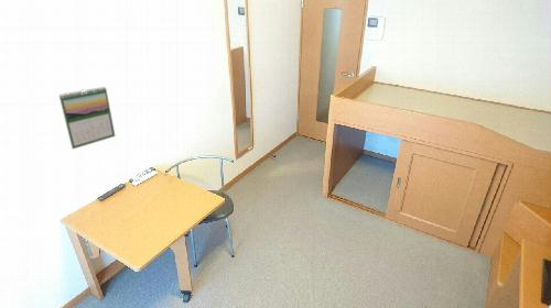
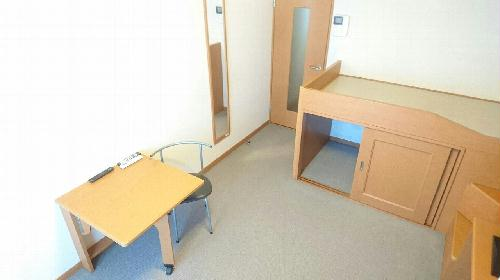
- calendar [58,86,116,150]
